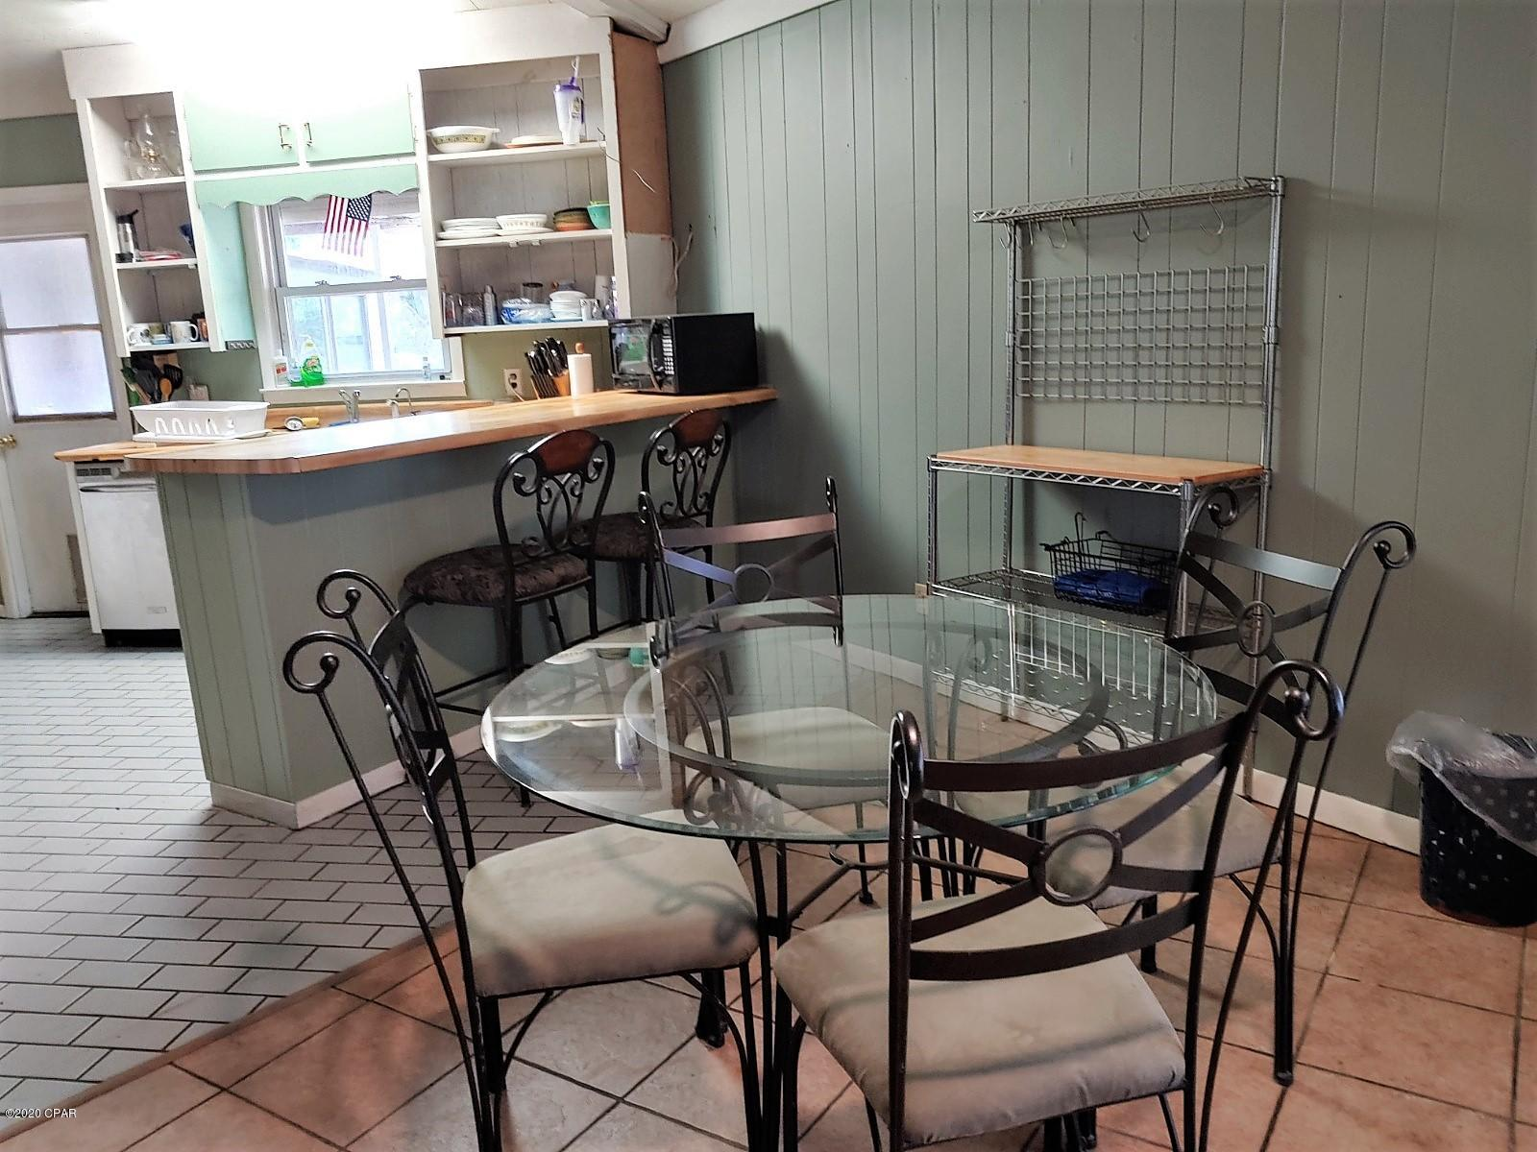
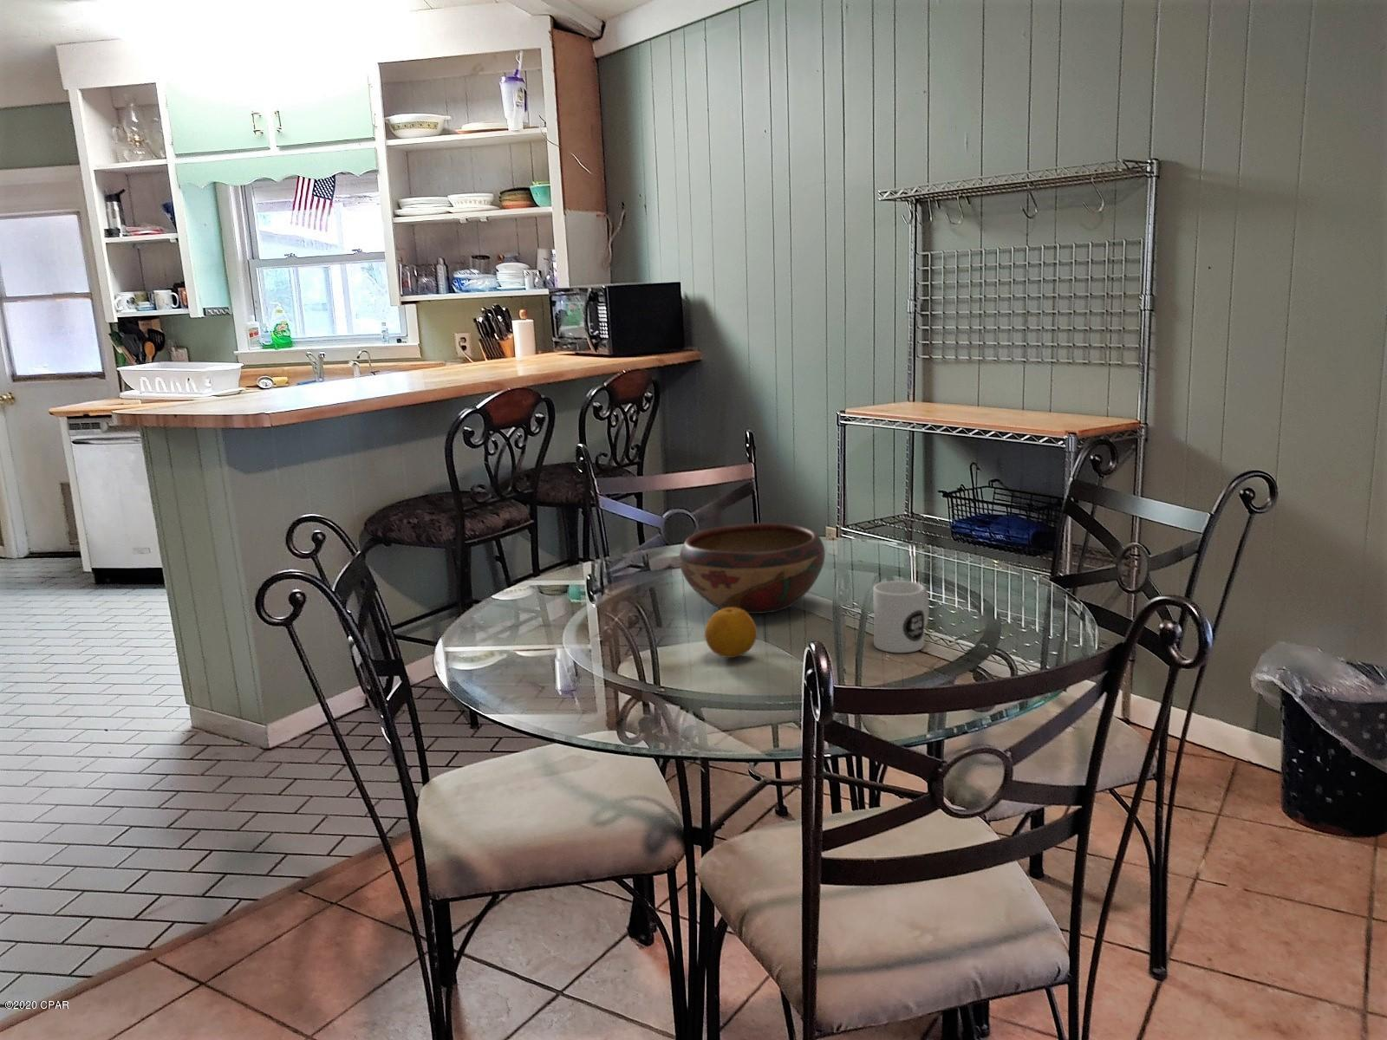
+ decorative bowl [678,522,826,614]
+ mug [873,580,930,653]
+ fruit [704,607,758,659]
